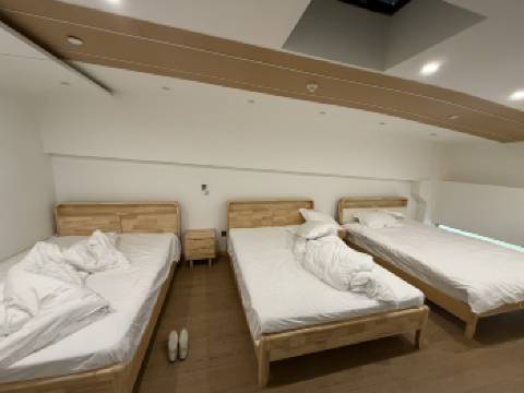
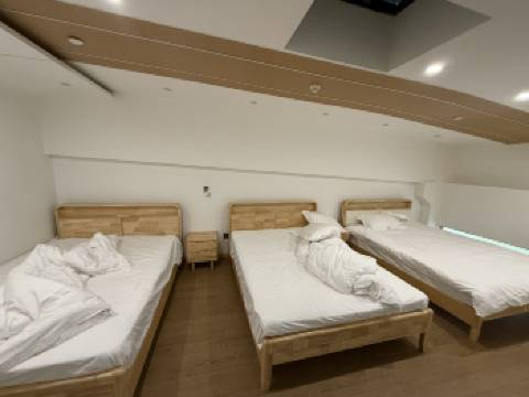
- slippers [167,326,189,362]
